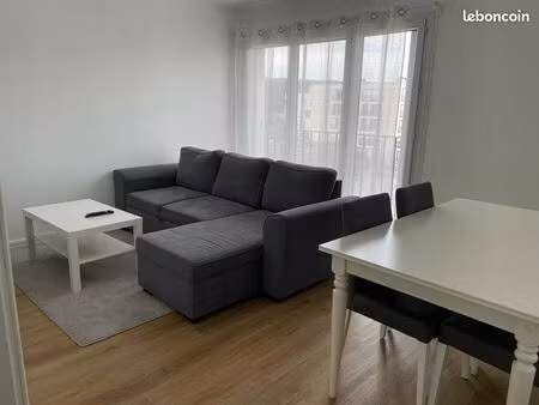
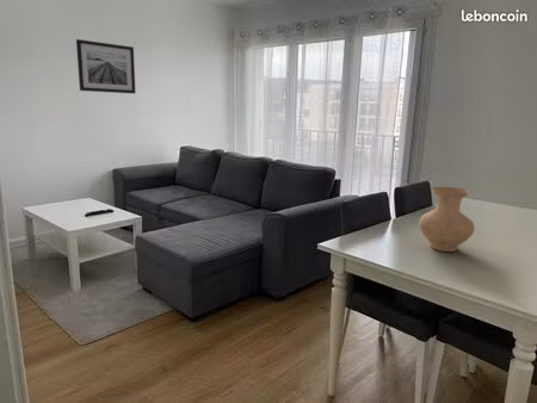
+ vase [418,186,475,253]
+ wall art [75,38,137,94]
